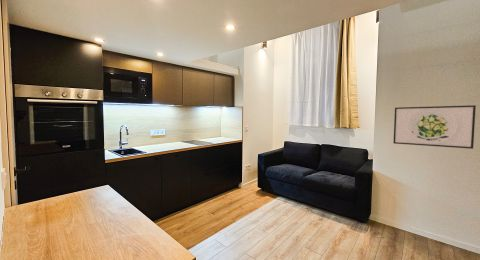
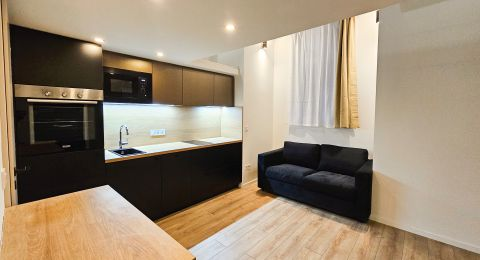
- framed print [392,104,477,150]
